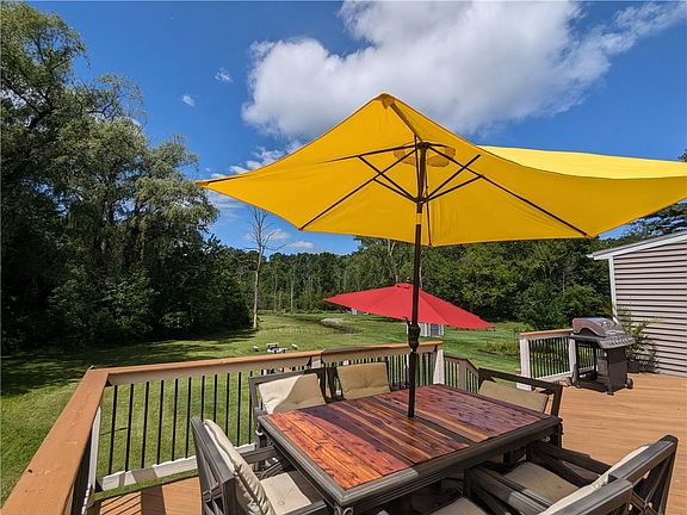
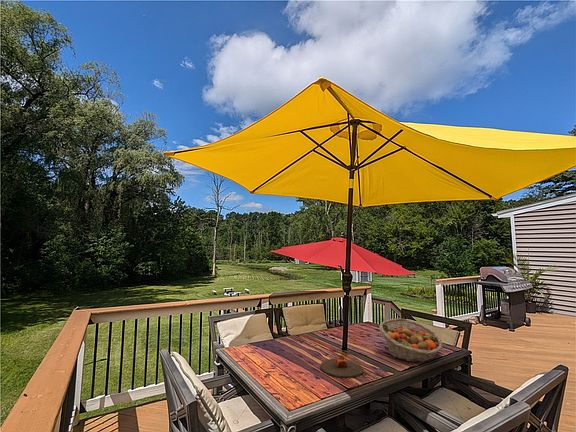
+ fruit basket [379,318,444,363]
+ plate [319,354,364,379]
